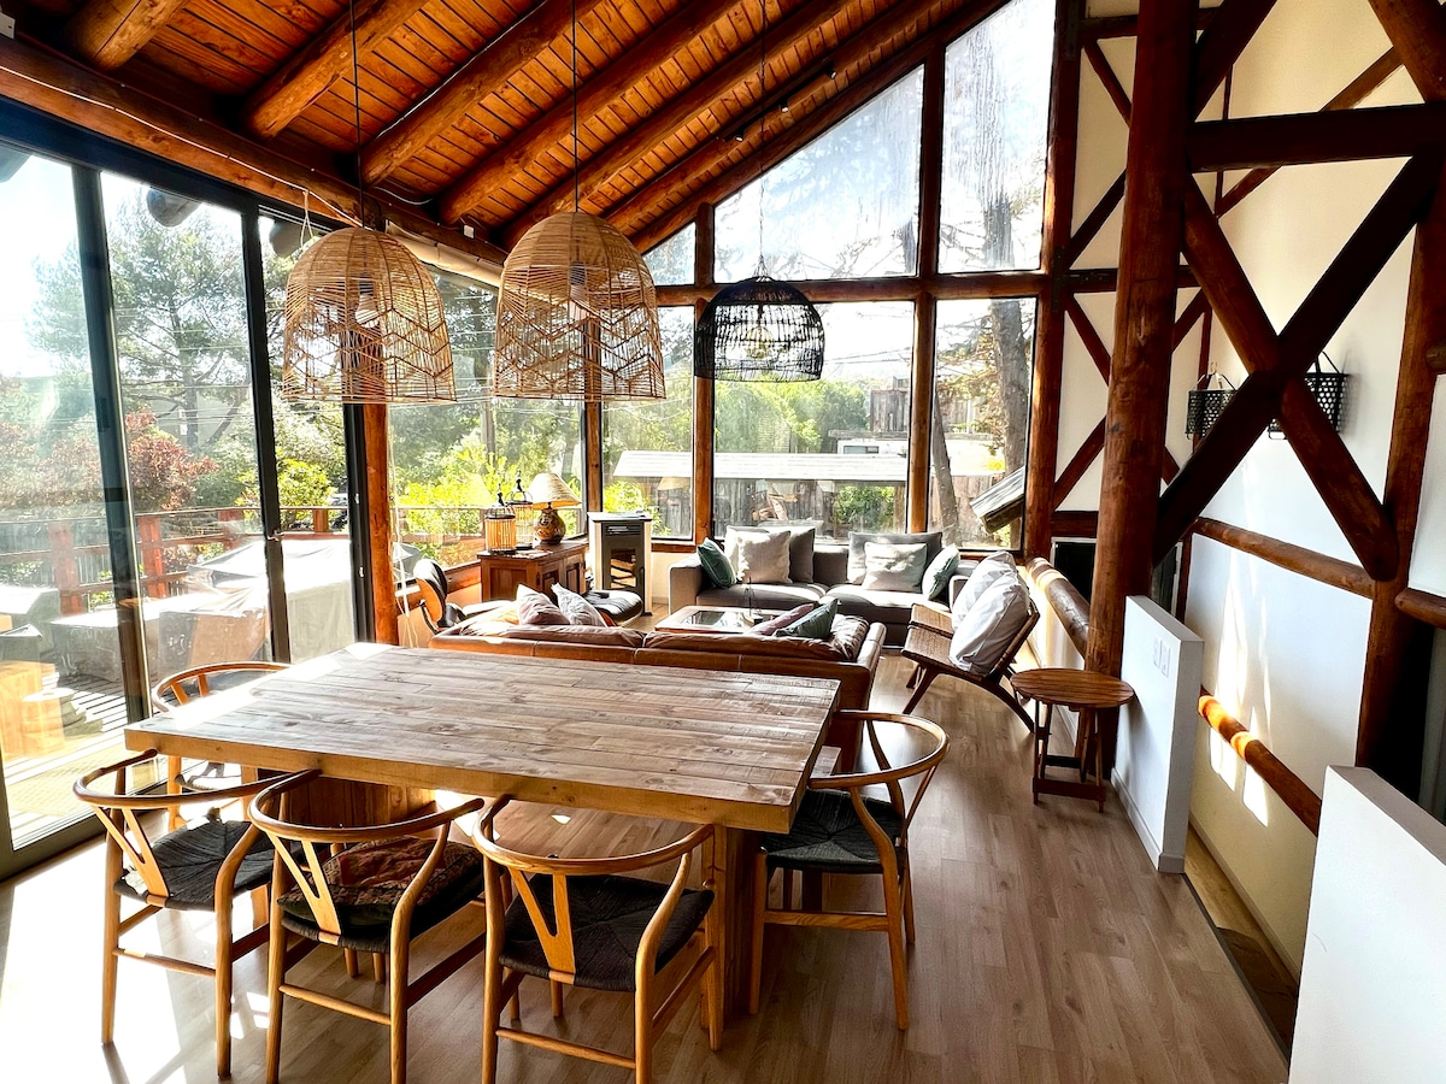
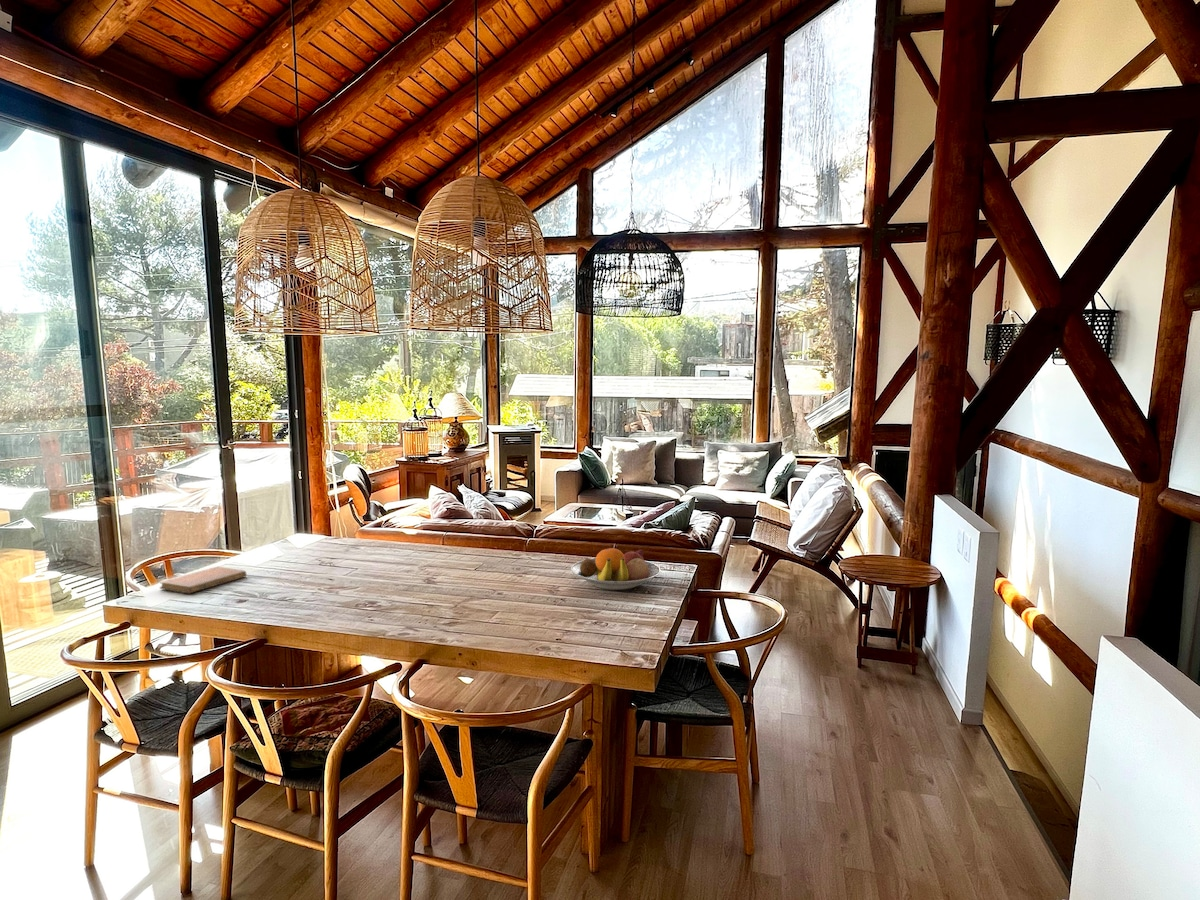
+ fruit bowl [570,545,662,591]
+ notebook [159,566,247,595]
